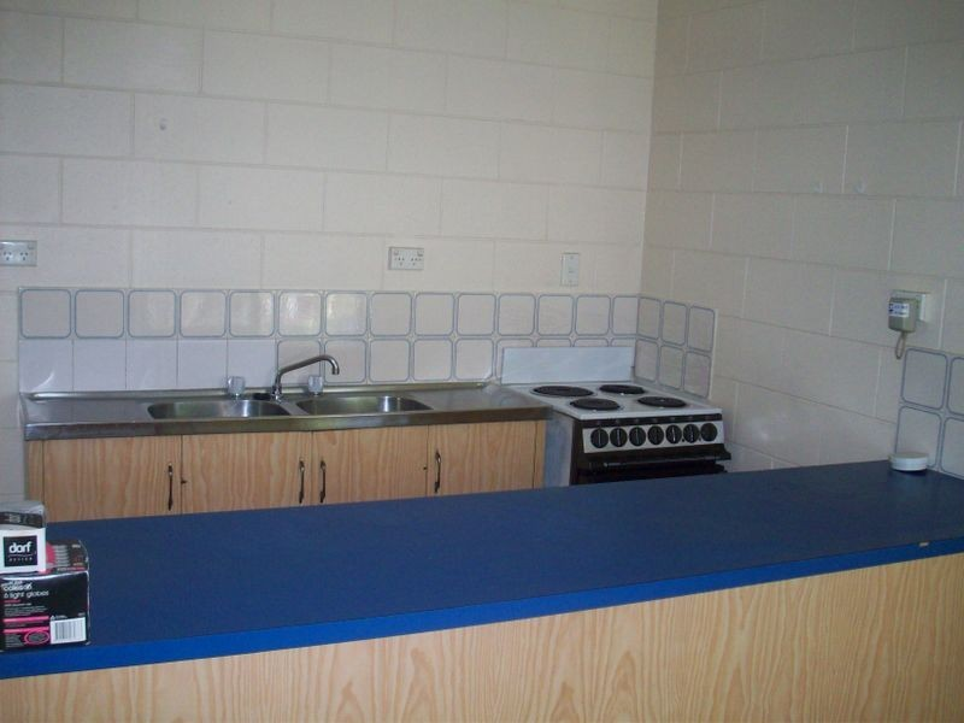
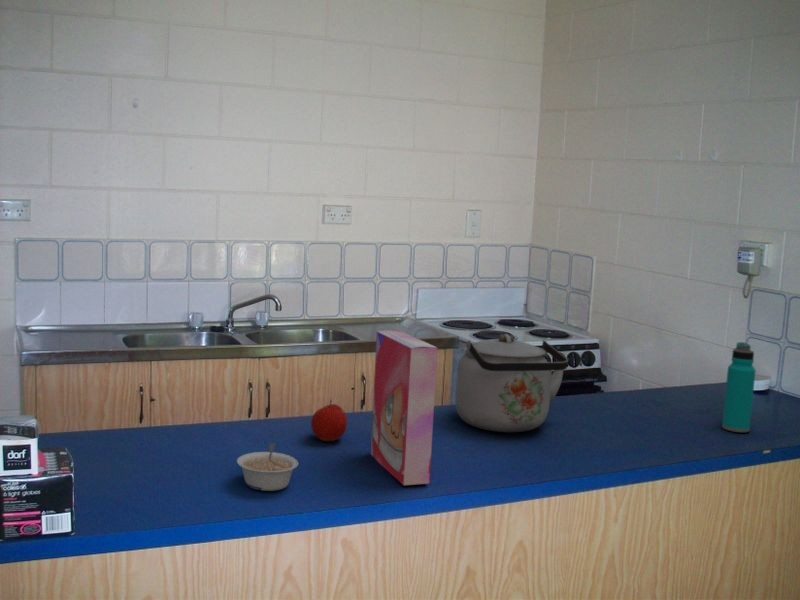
+ legume [236,443,299,492]
+ water bottle [721,341,757,433]
+ cereal box [370,329,438,486]
+ kettle [454,333,569,433]
+ fruit [310,398,348,442]
